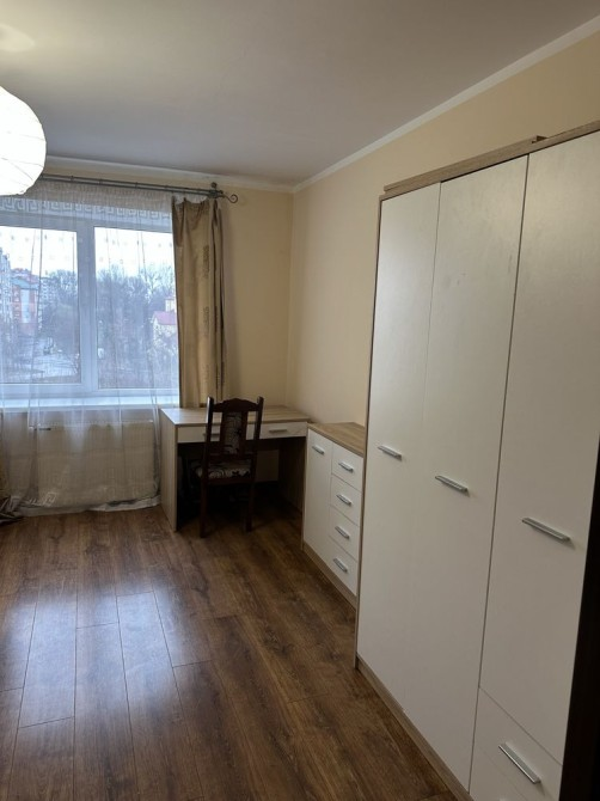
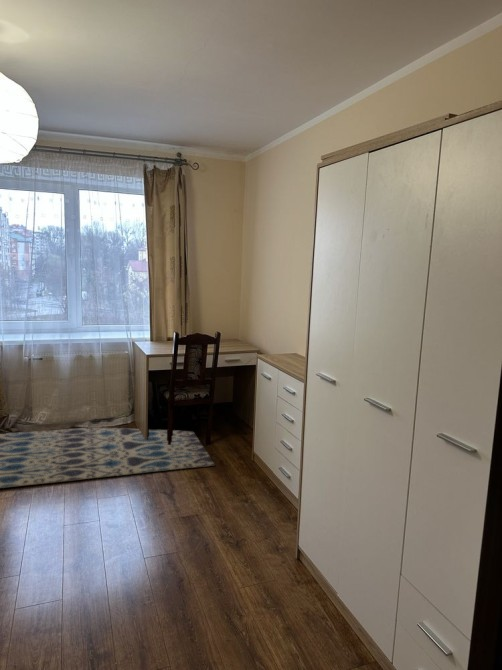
+ rug [0,427,216,489]
